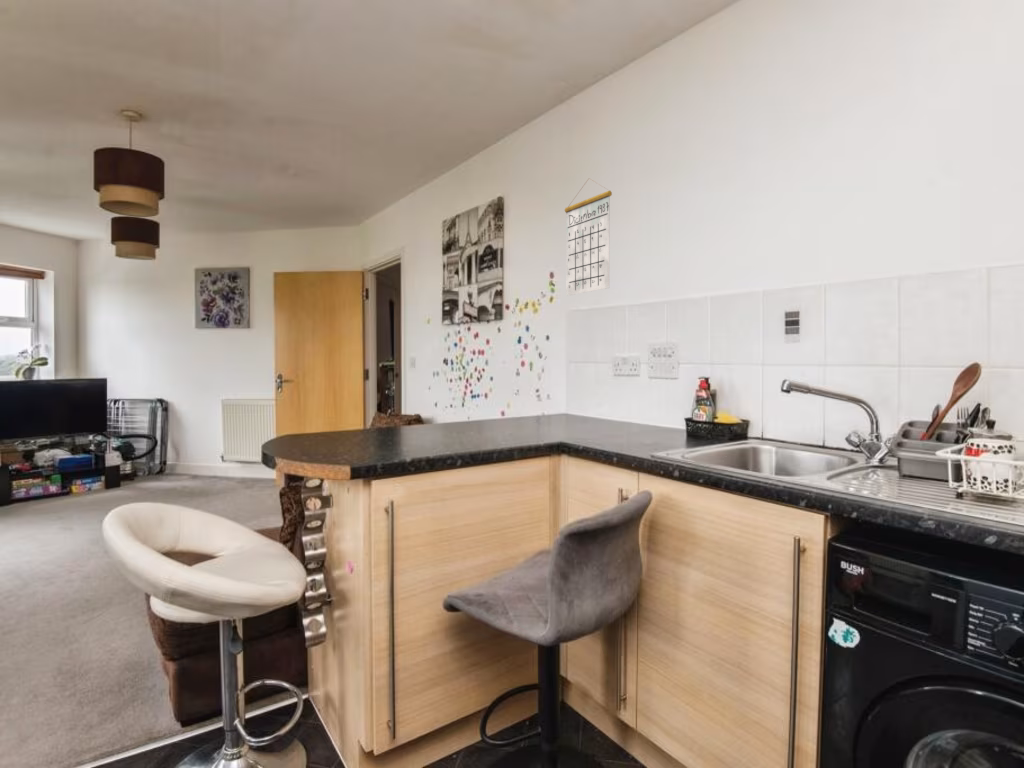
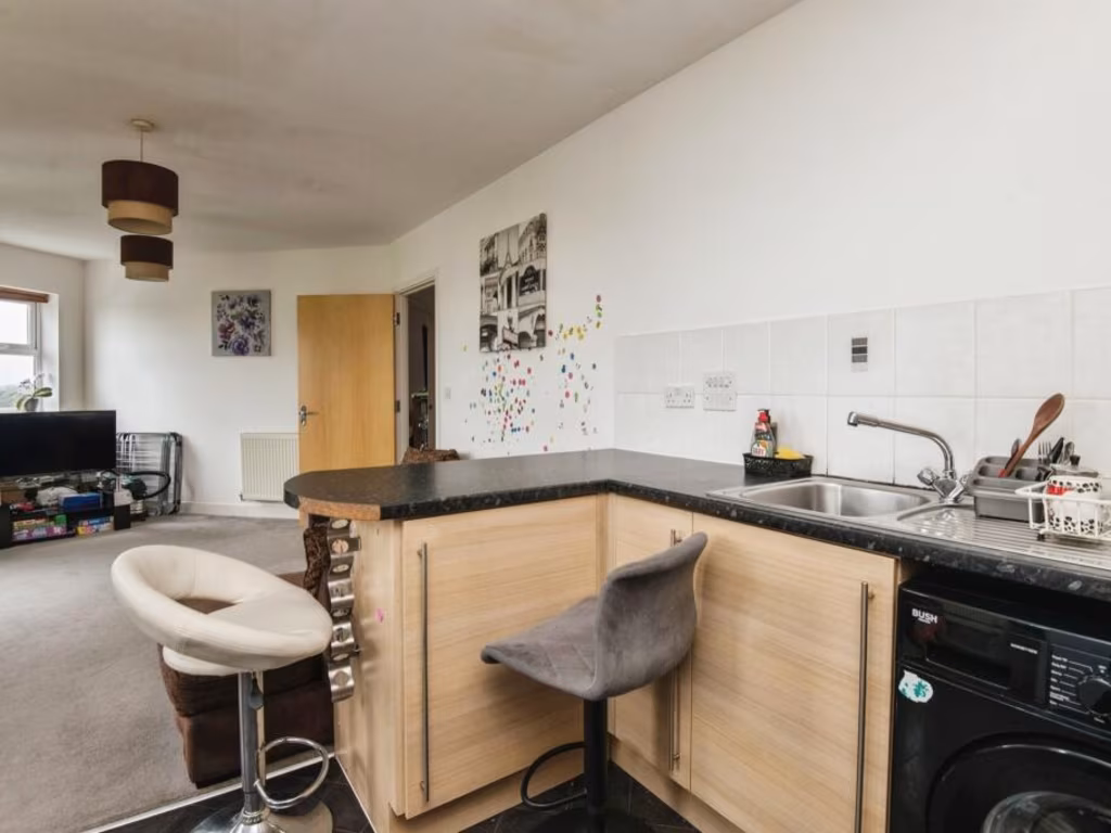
- calendar [564,177,613,297]
